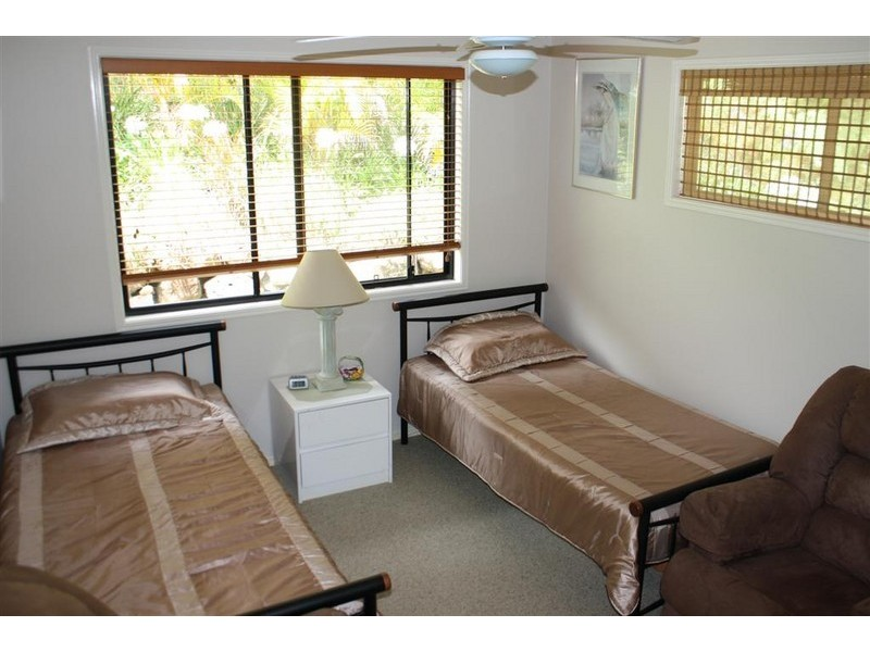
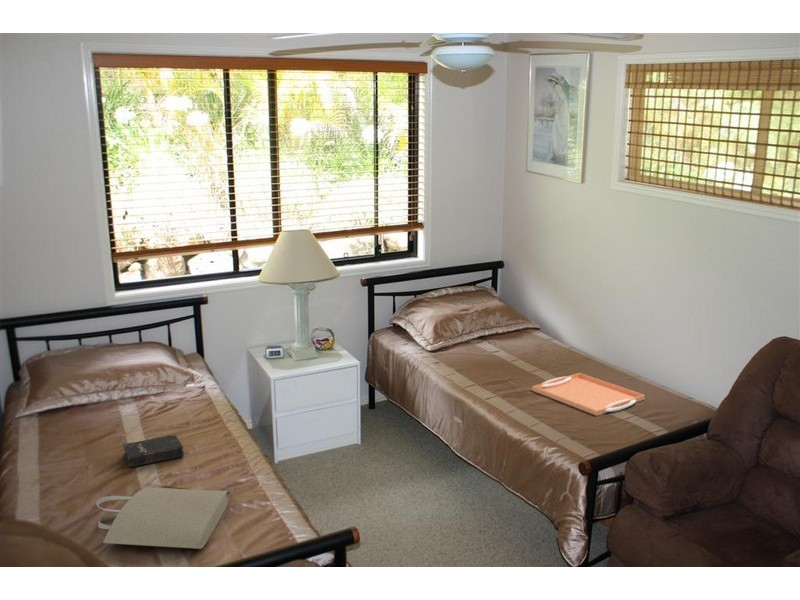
+ serving tray [531,372,646,417]
+ hardback book [122,433,185,469]
+ tote bag [95,486,232,550]
